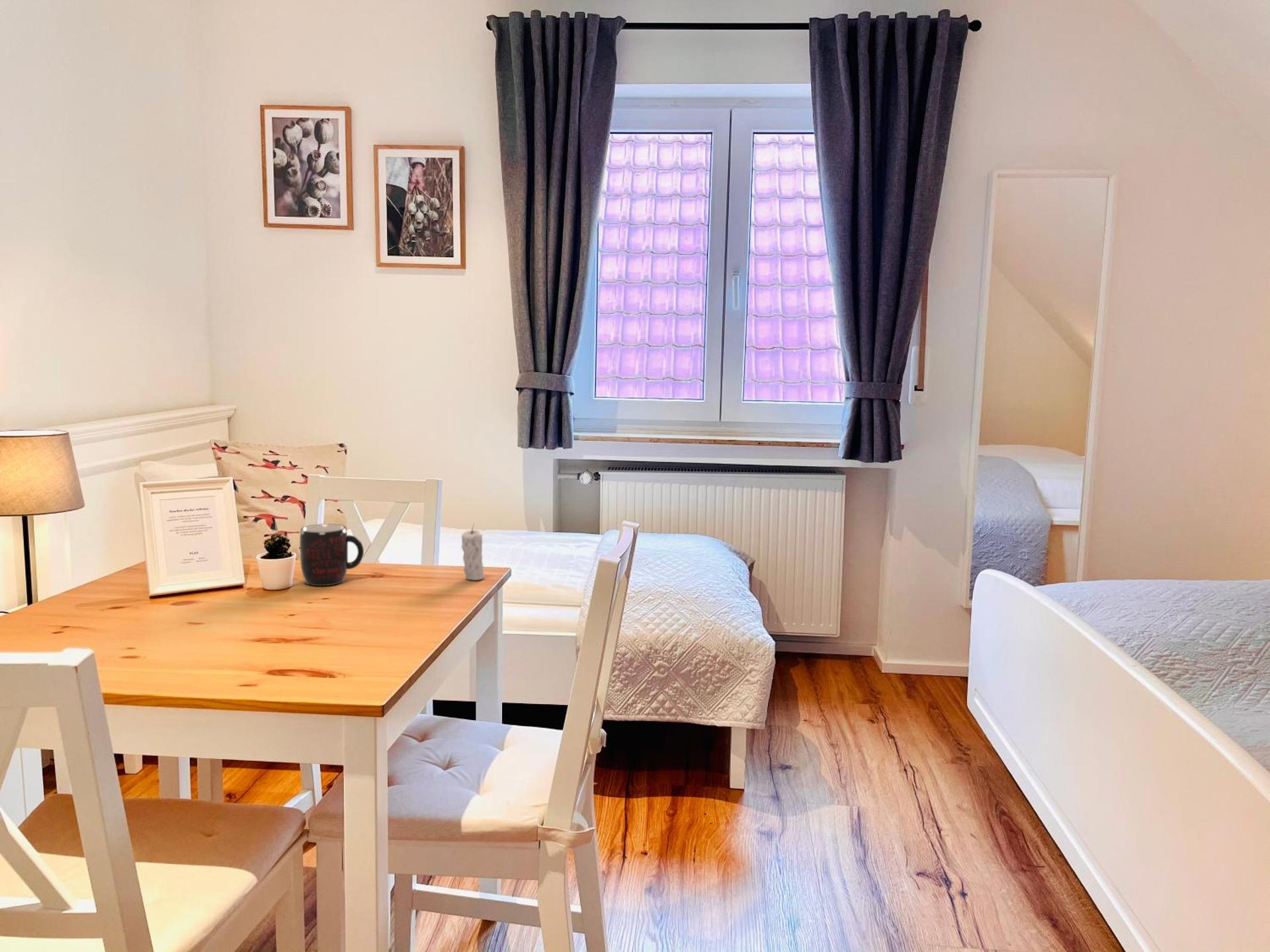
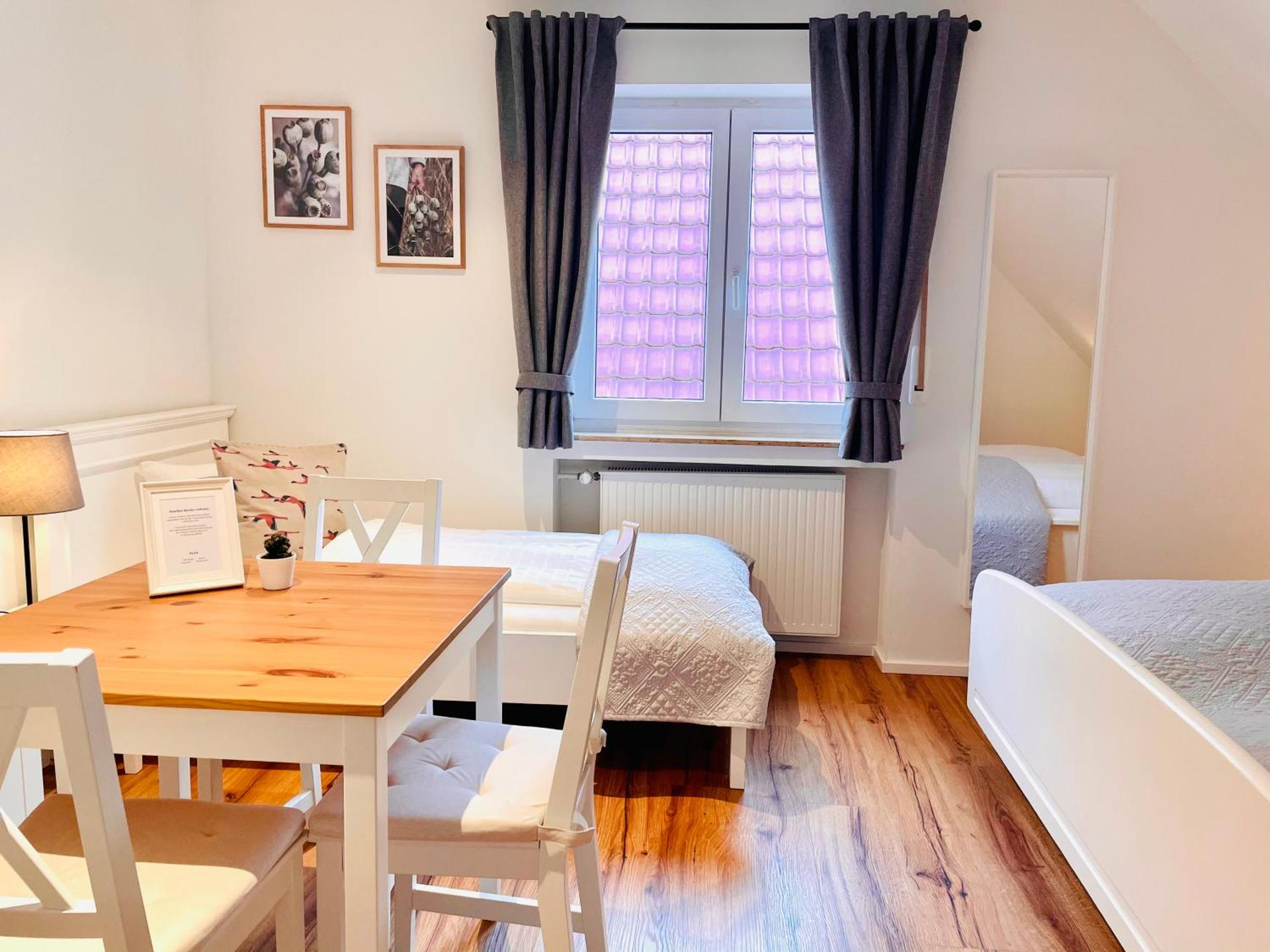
- candle [461,524,486,581]
- mug [299,523,364,586]
